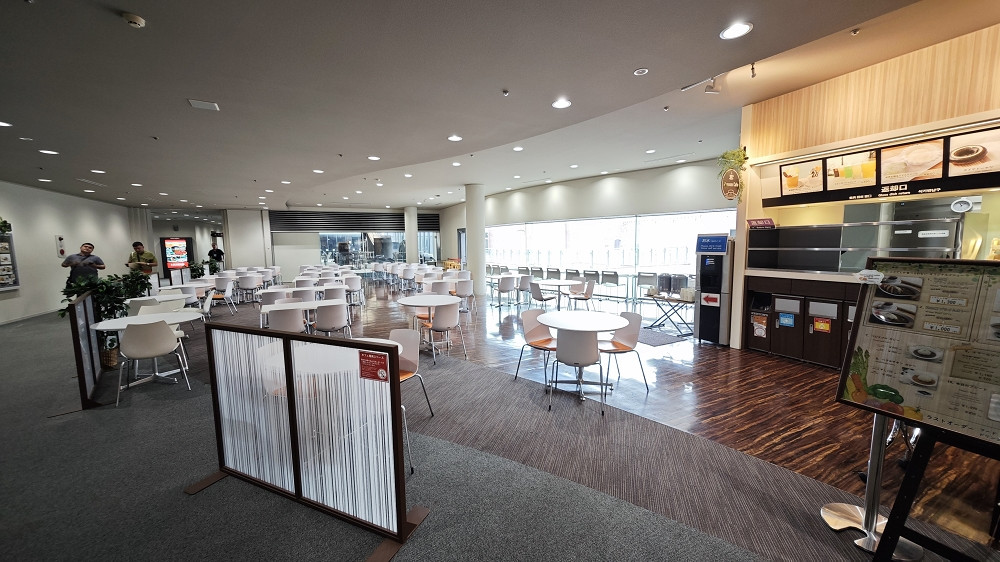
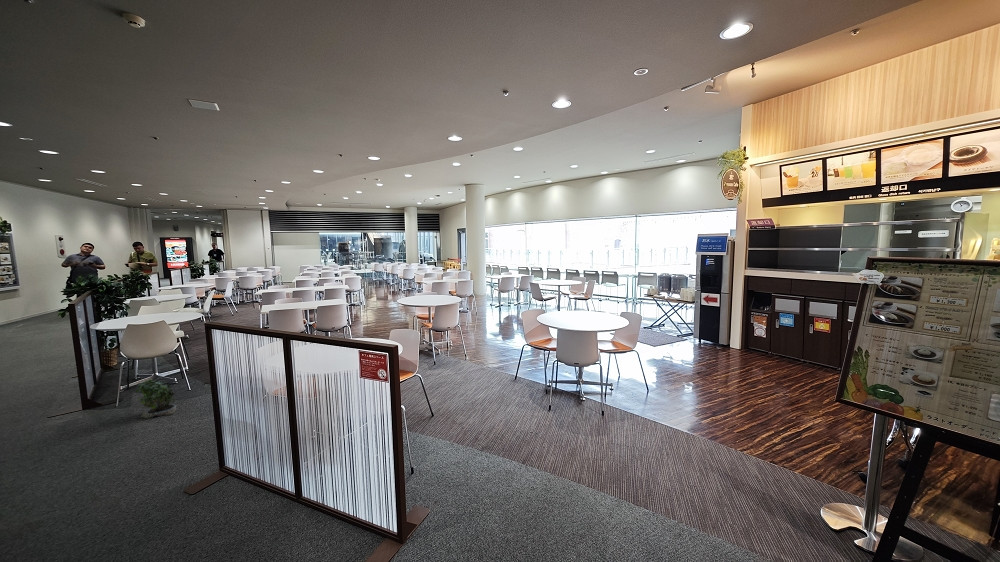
+ potted plant [135,377,179,419]
